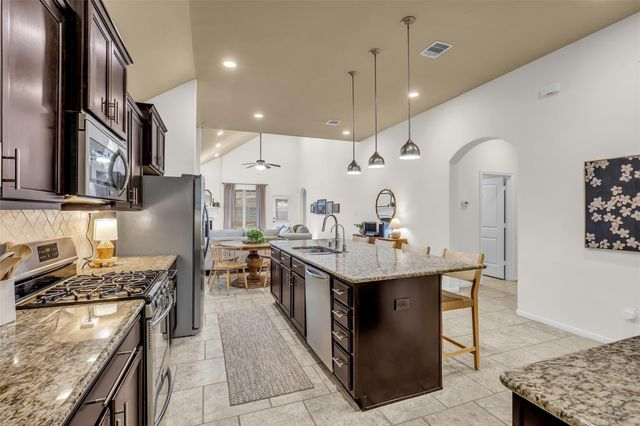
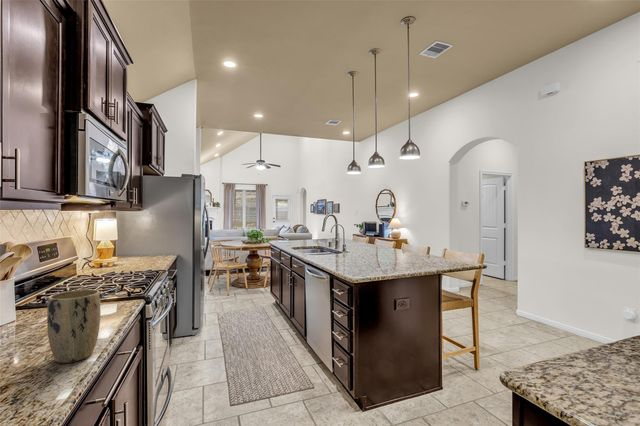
+ plant pot [46,289,101,364]
